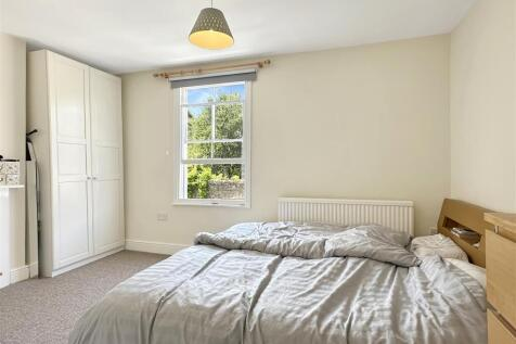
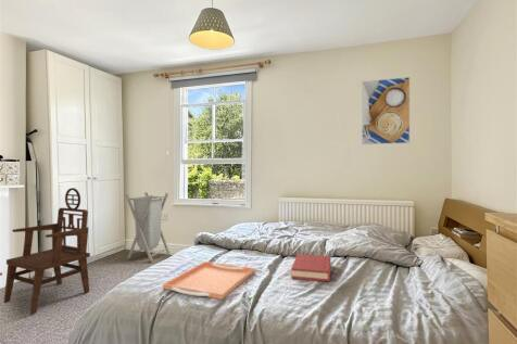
+ hardback book [290,253,331,282]
+ serving tray [162,260,256,301]
+ laundry hamper [125,191,171,263]
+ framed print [361,76,411,145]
+ armchair [3,187,91,315]
